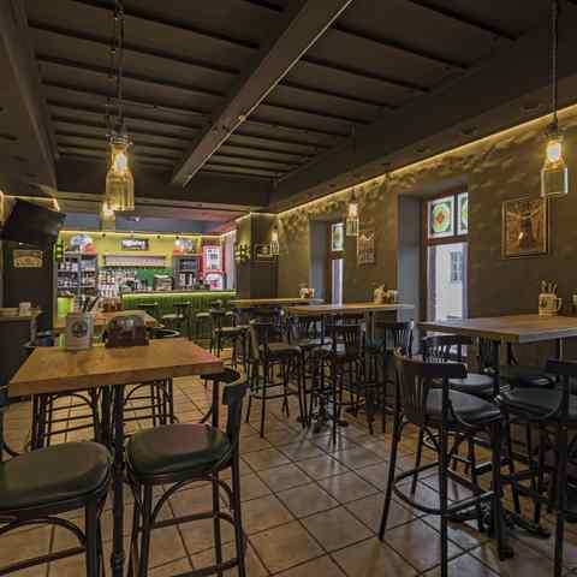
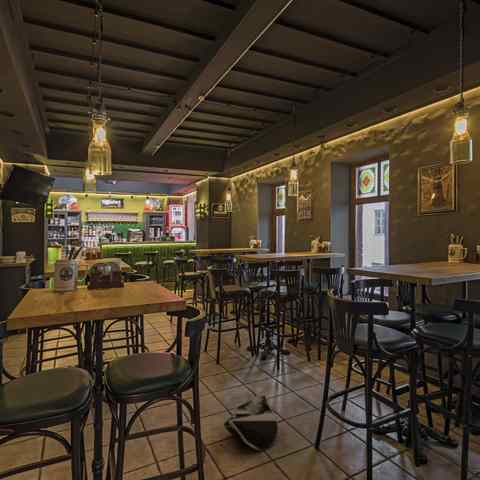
+ bag [223,391,280,452]
